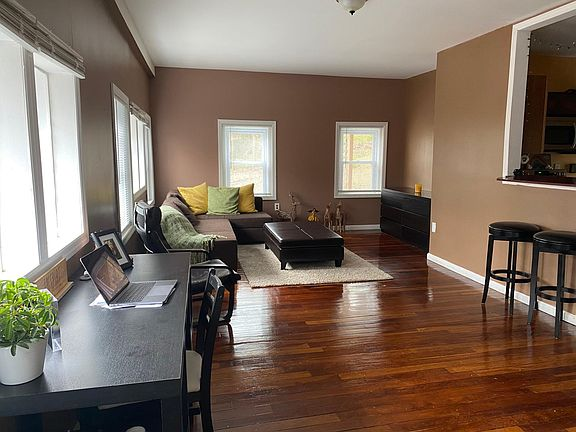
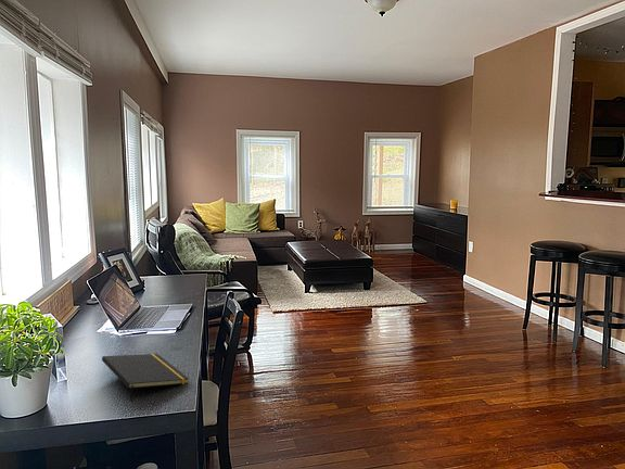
+ notepad [101,353,190,403]
